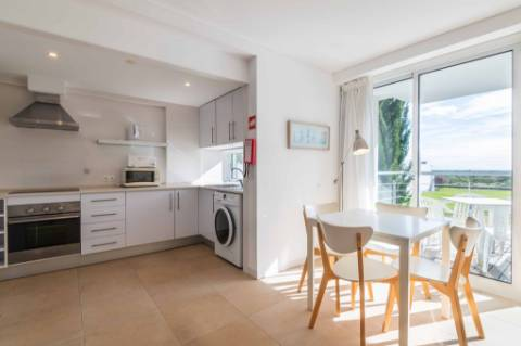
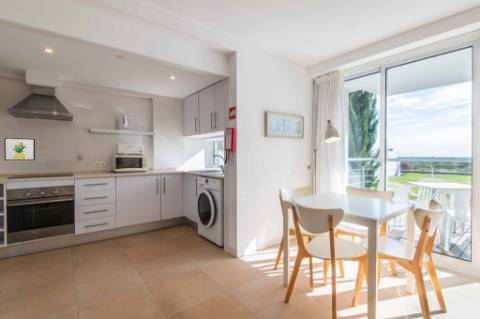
+ wall art [3,137,36,161]
